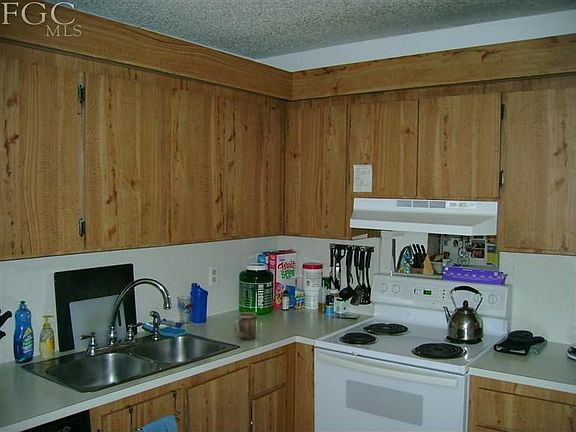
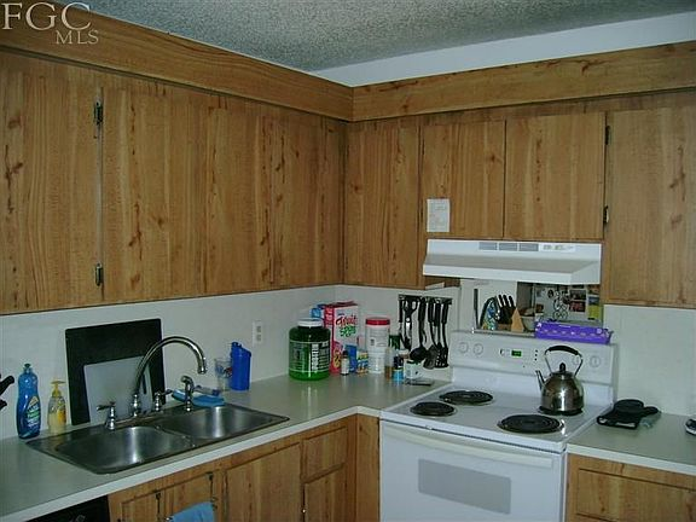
- mug [233,312,258,341]
